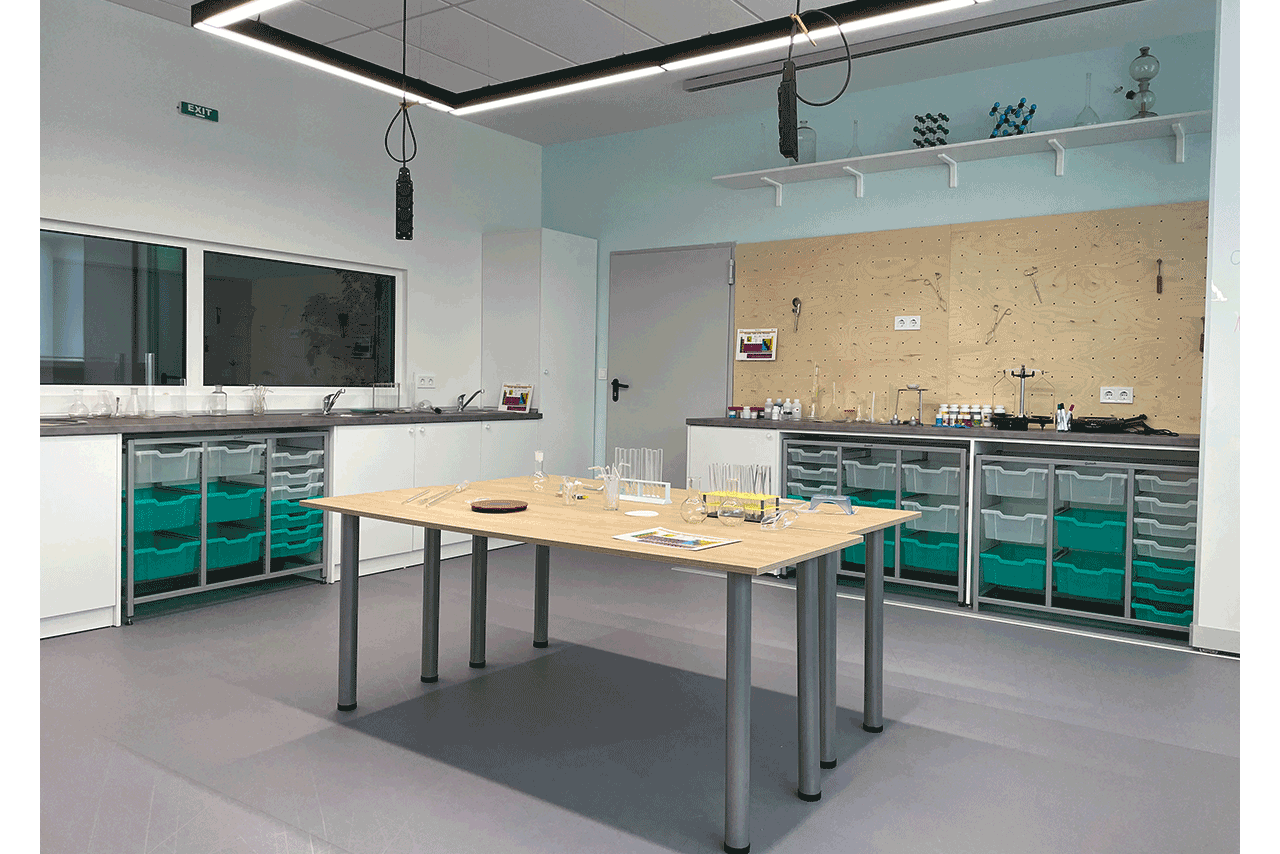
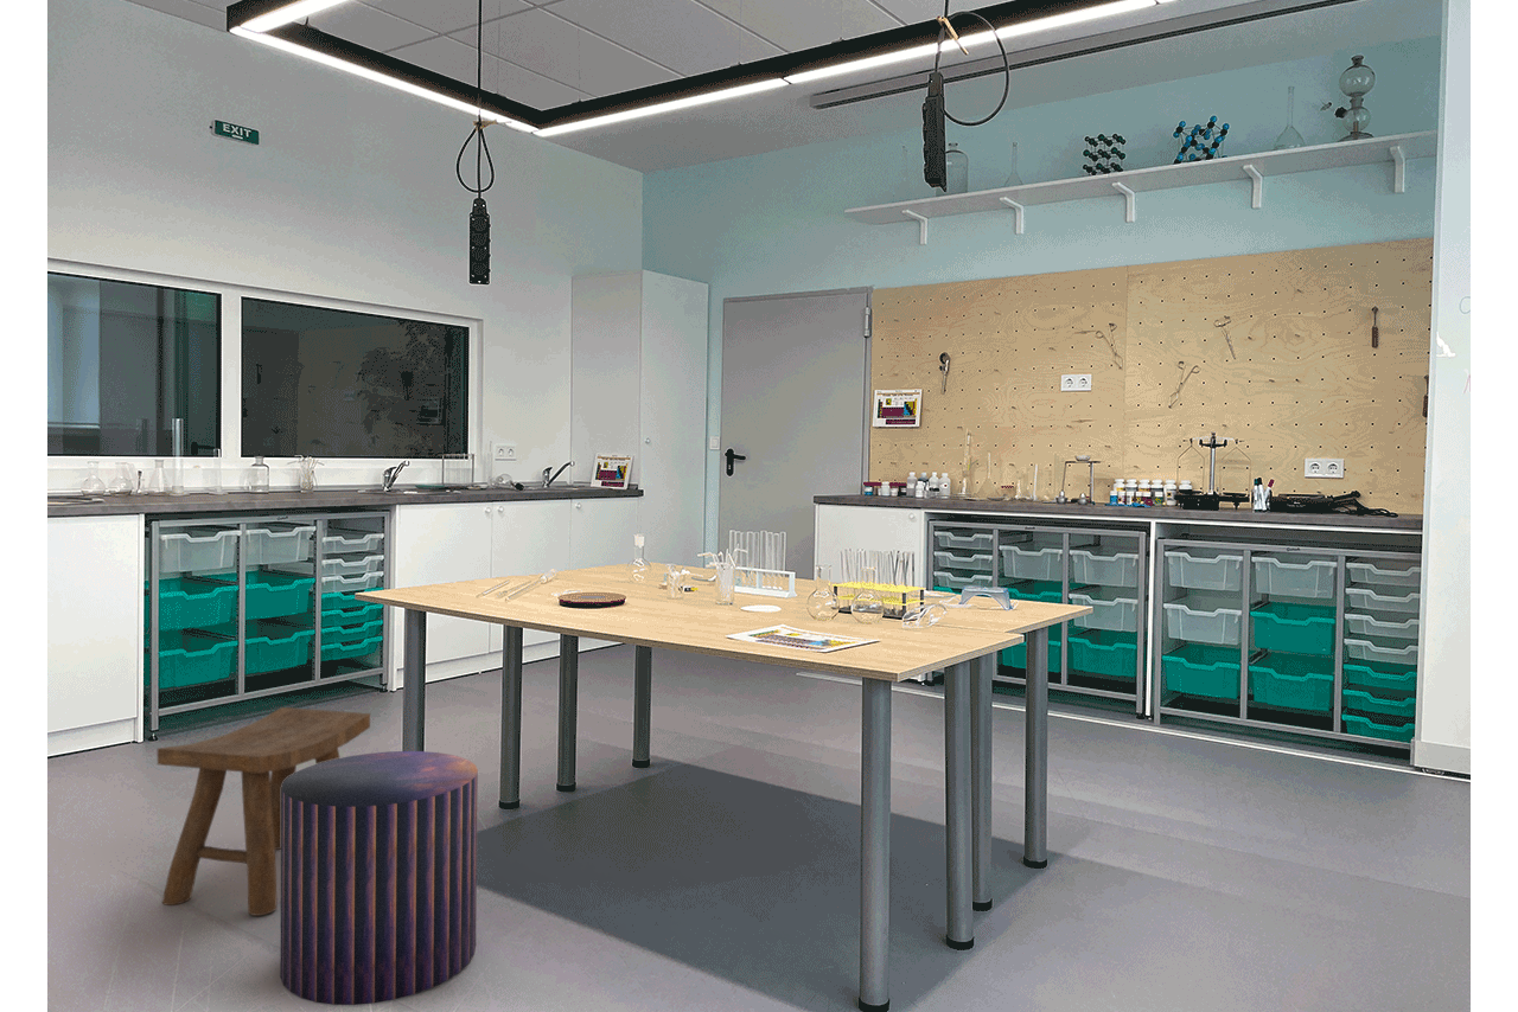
+ stool [157,706,371,916]
+ stool [279,750,479,1006]
